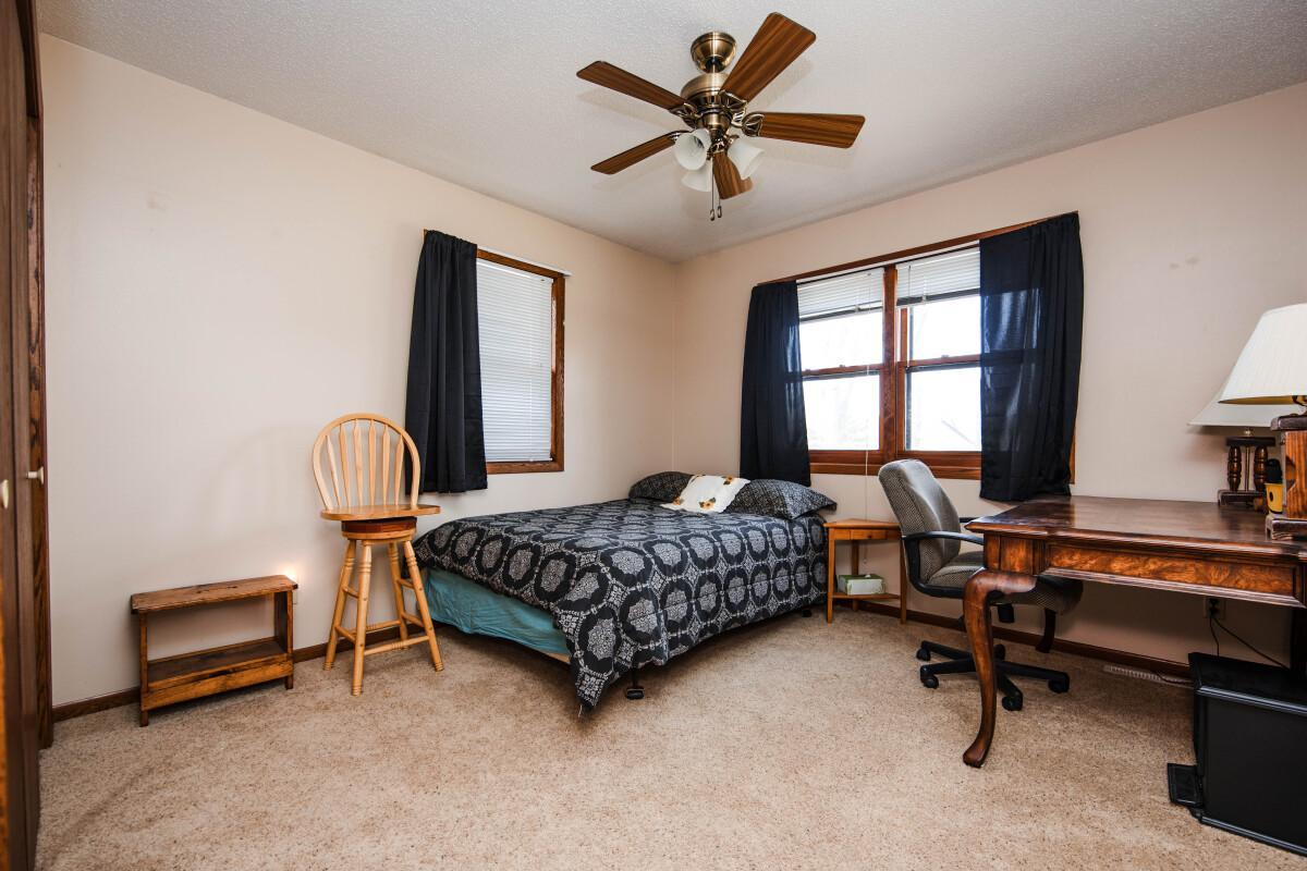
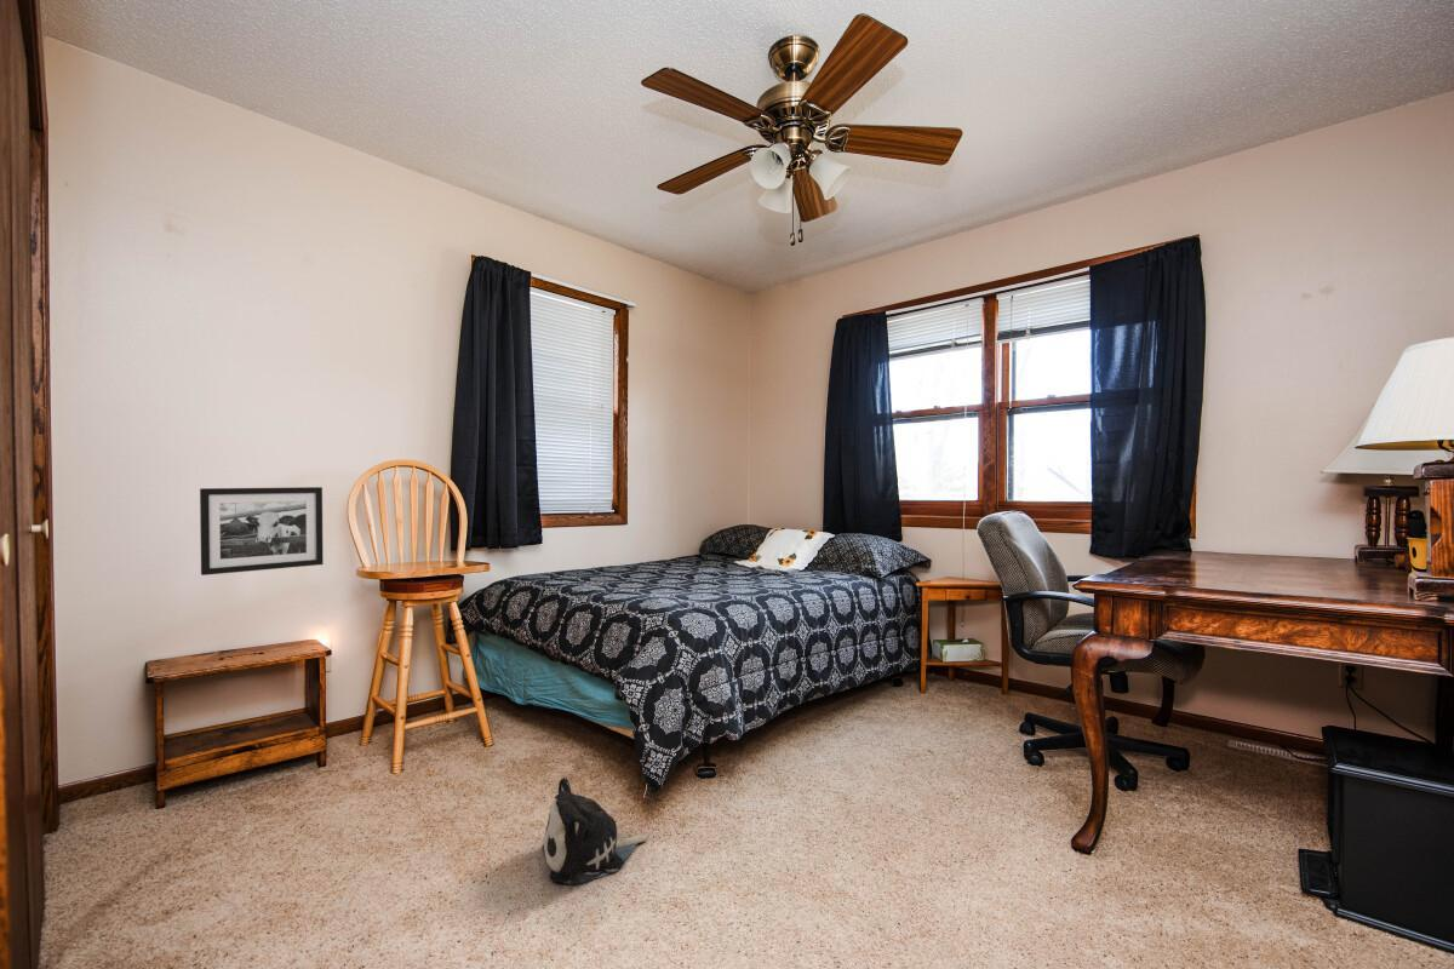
+ picture frame [199,486,325,577]
+ plush toy [542,776,648,885]
